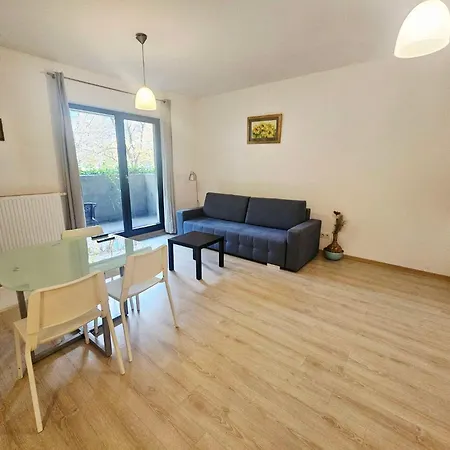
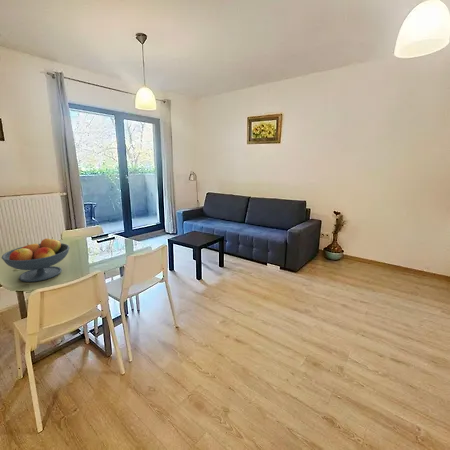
+ fruit bowl [1,236,71,283]
